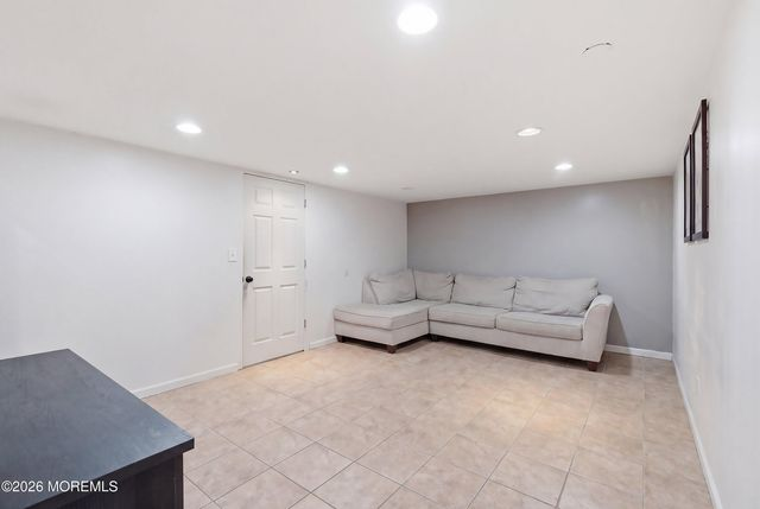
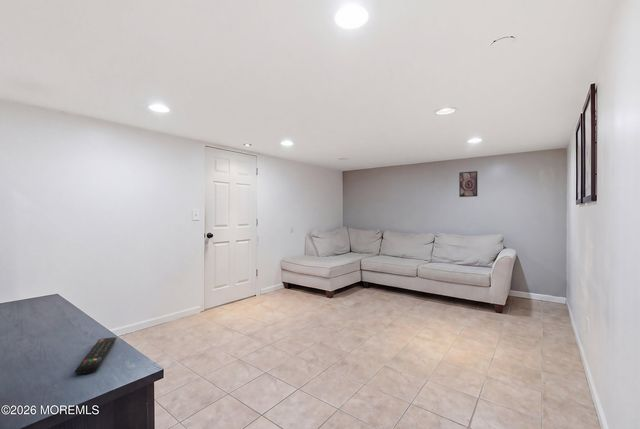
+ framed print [458,170,478,198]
+ remote control [74,336,117,375]
